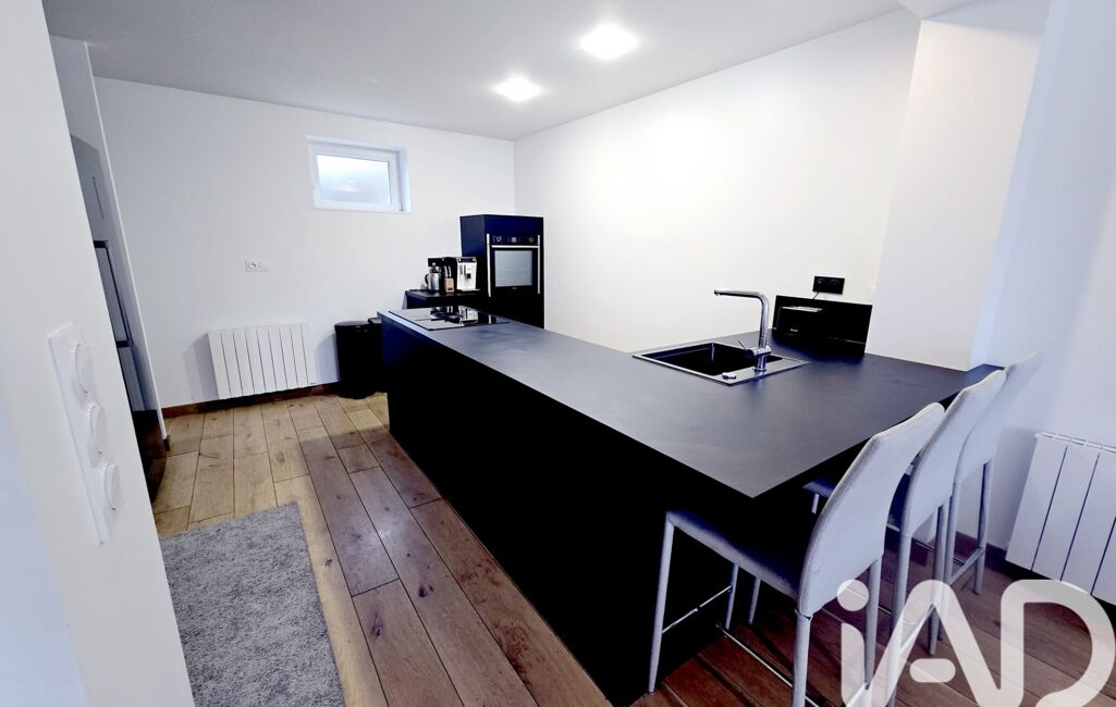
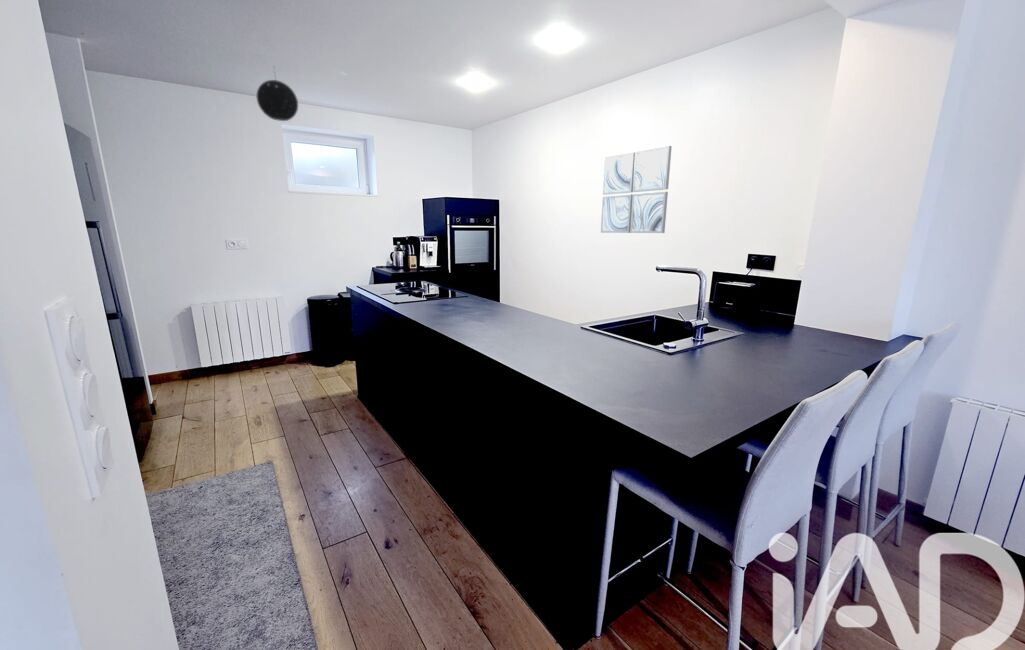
+ pendant light [256,67,299,122]
+ wall art [600,145,673,234]
